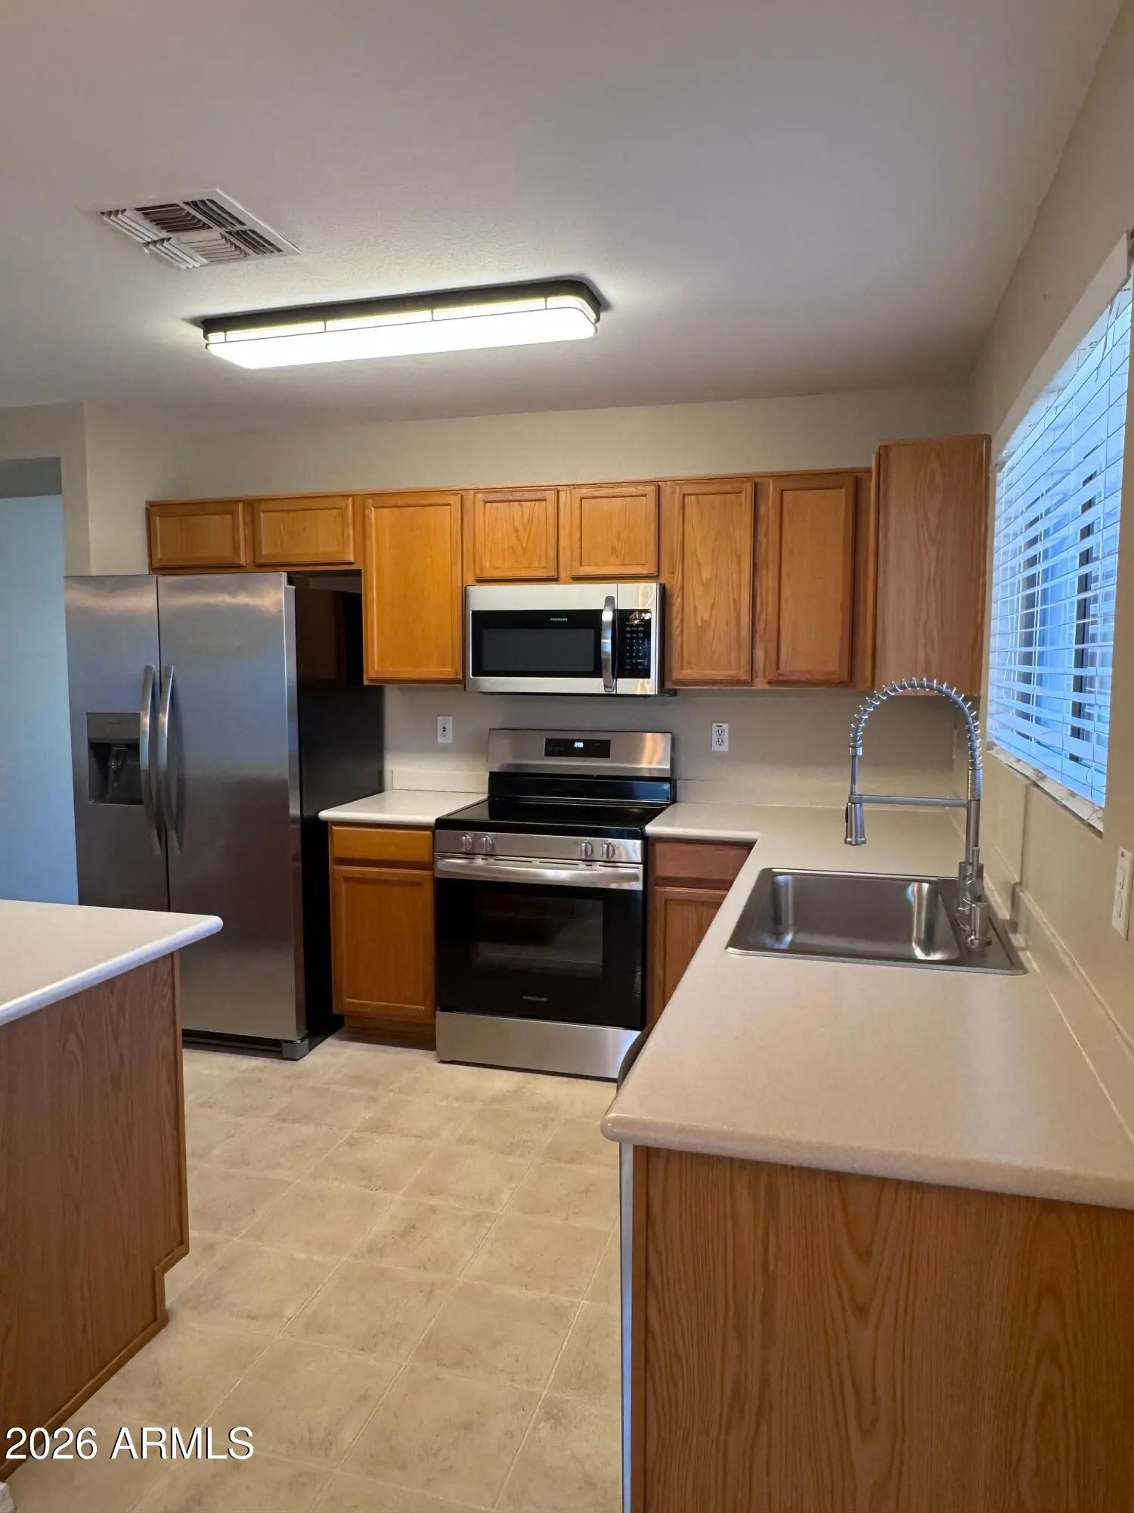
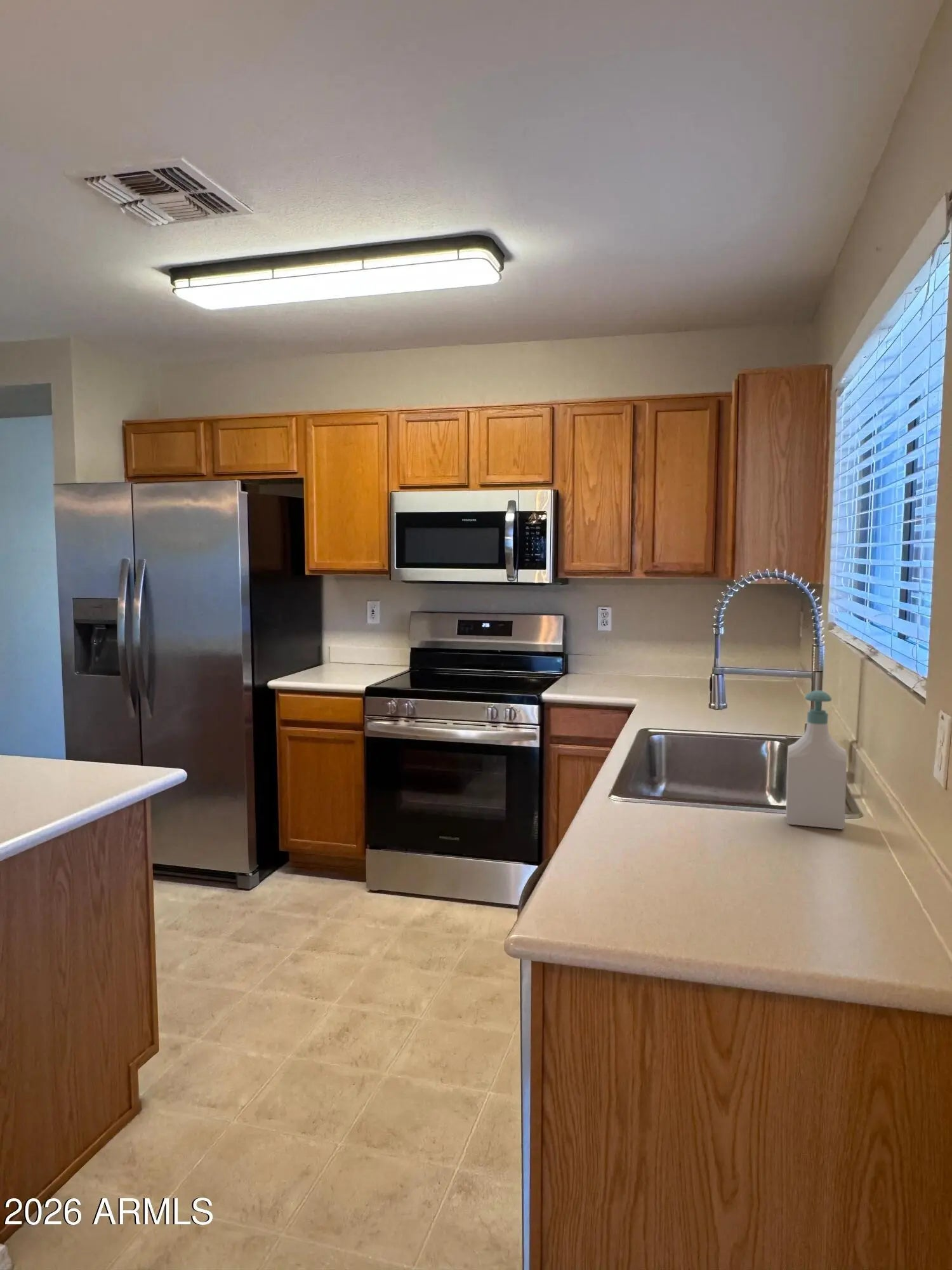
+ soap bottle [785,690,847,830]
